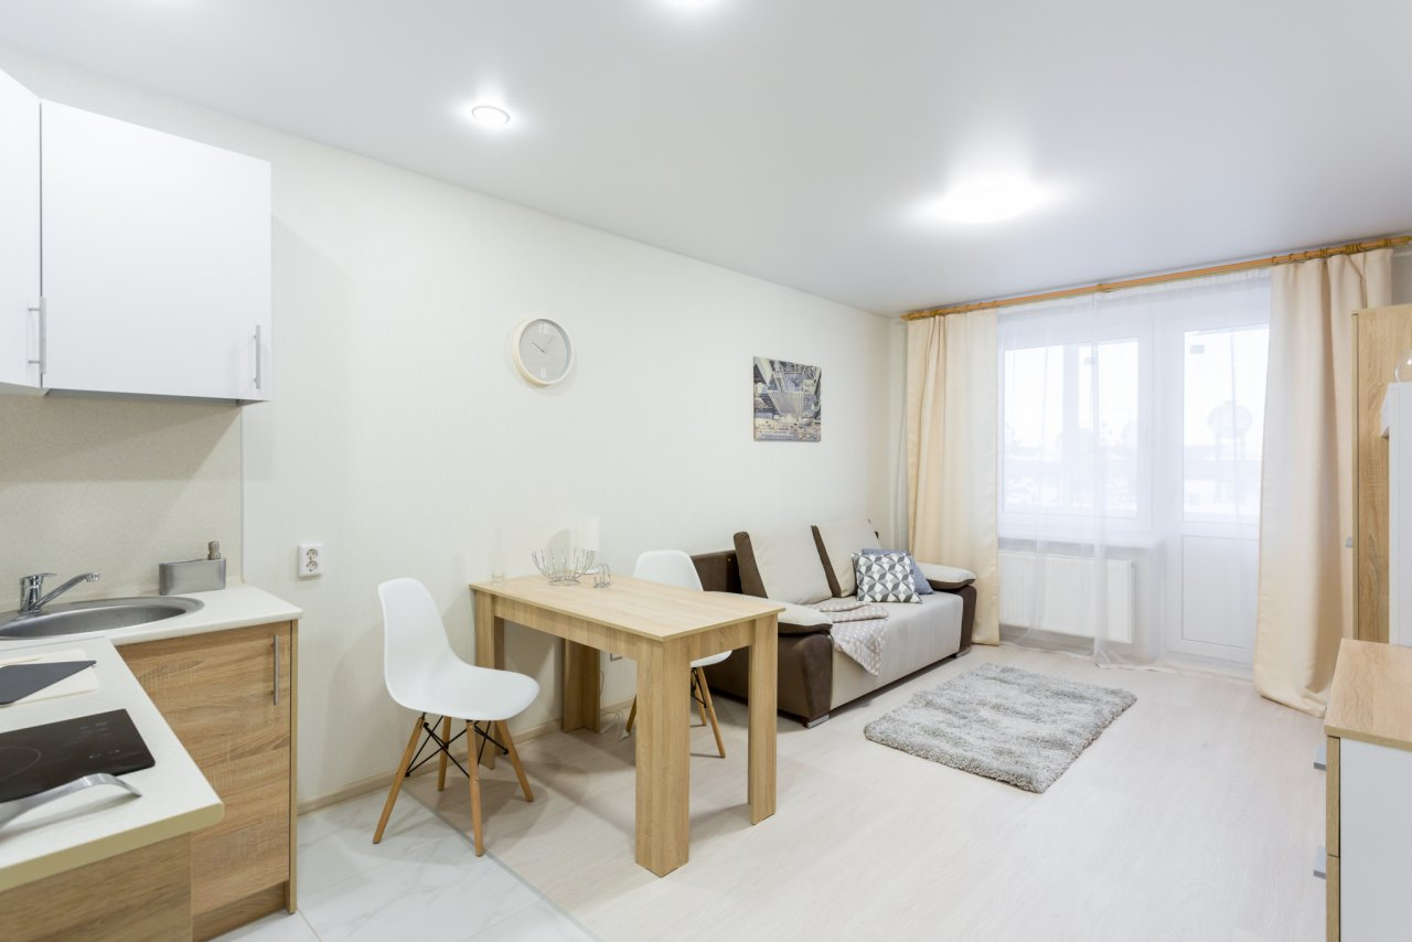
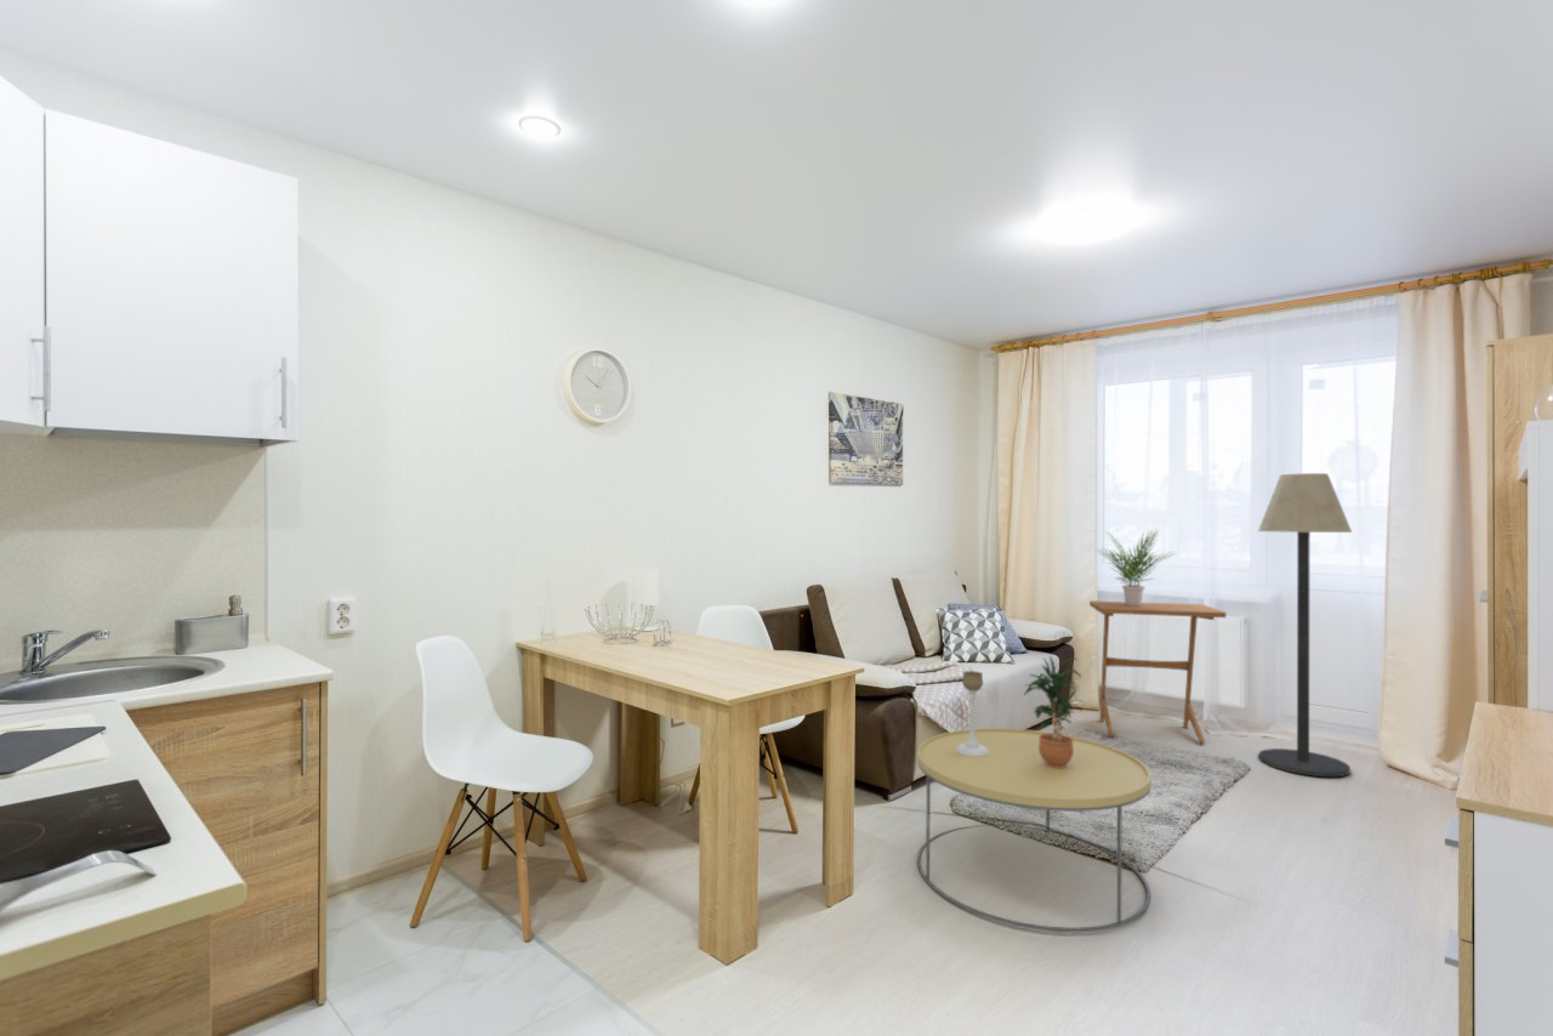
+ coffee table [916,727,1153,933]
+ floor lamp [1257,472,1353,778]
+ side table [1088,599,1228,745]
+ potted plant [1024,655,1085,768]
+ candle holder [956,670,989,756]
+ potted plant [1096,528,1176,607]
